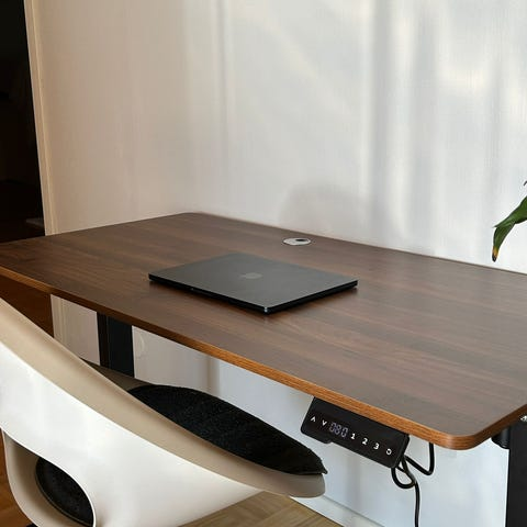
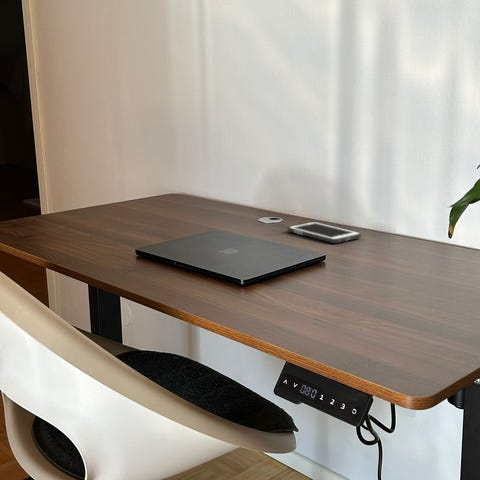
+ cell phone [287,221,362,244]
